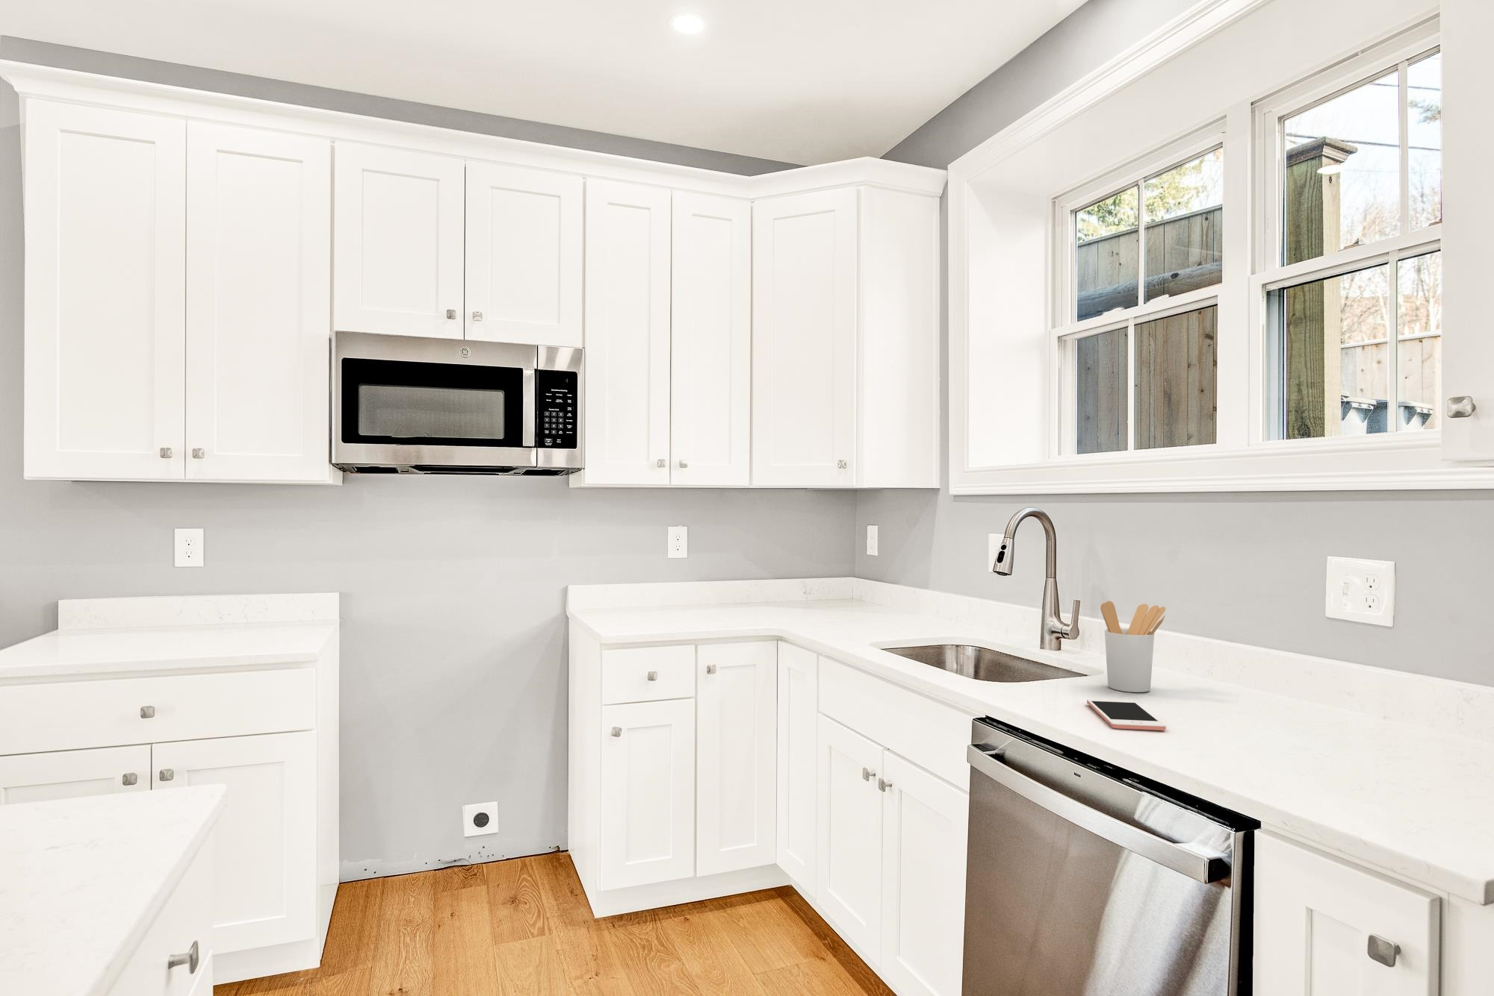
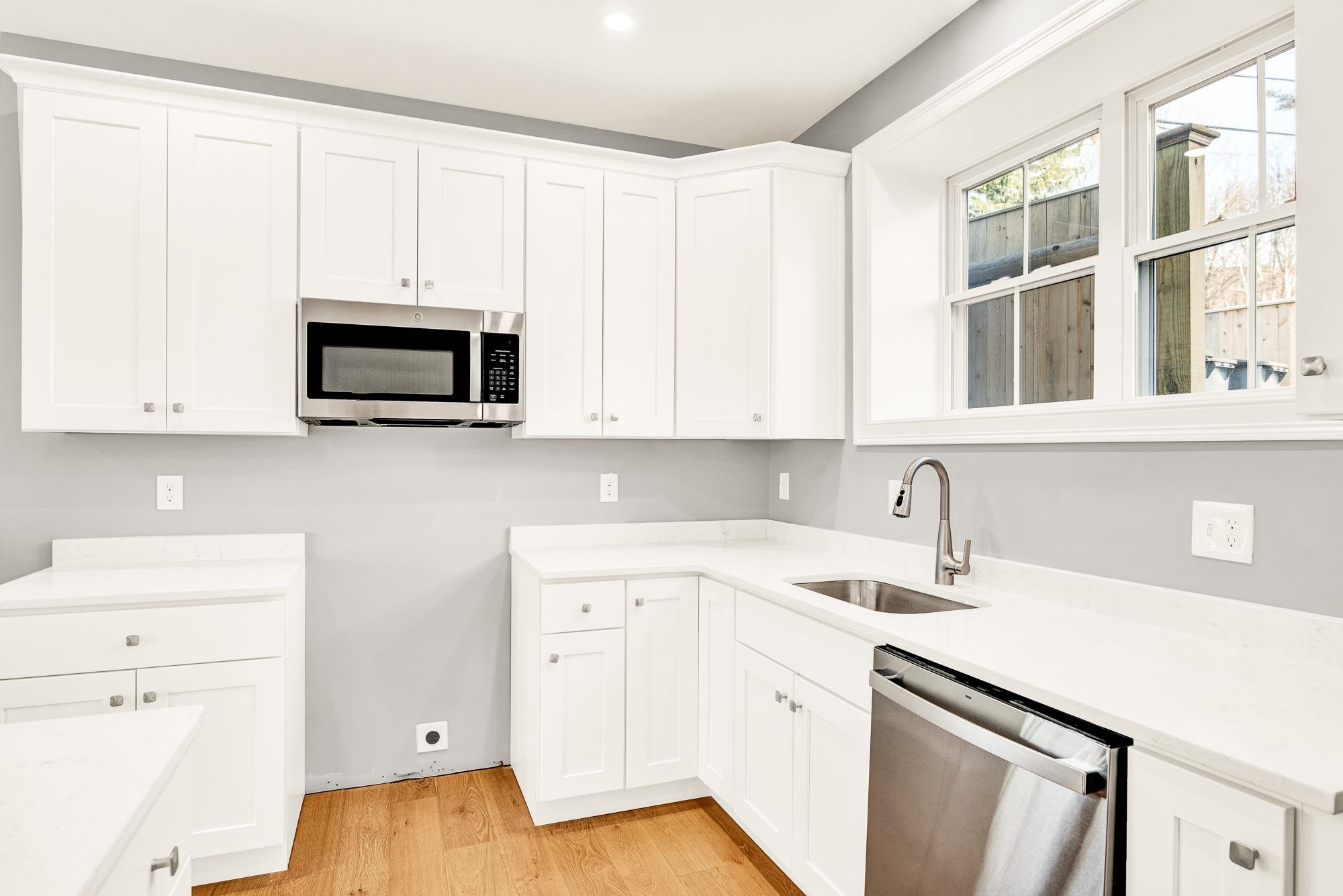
- cell phone [1086,698,1167,731]
- utensil holder [1099,600,1166,694]
